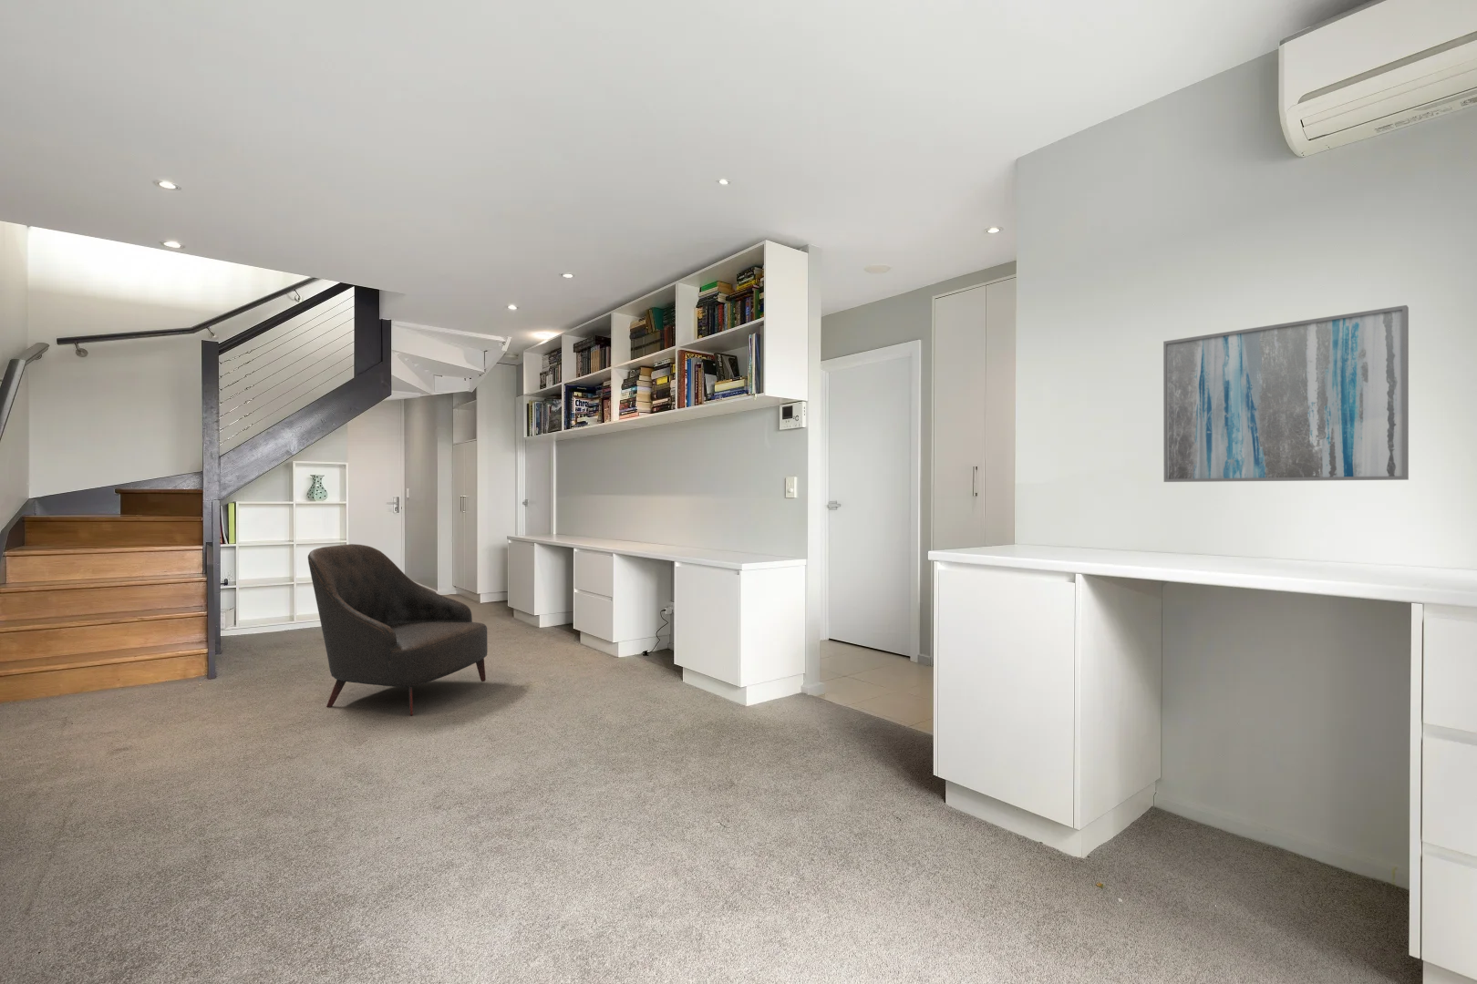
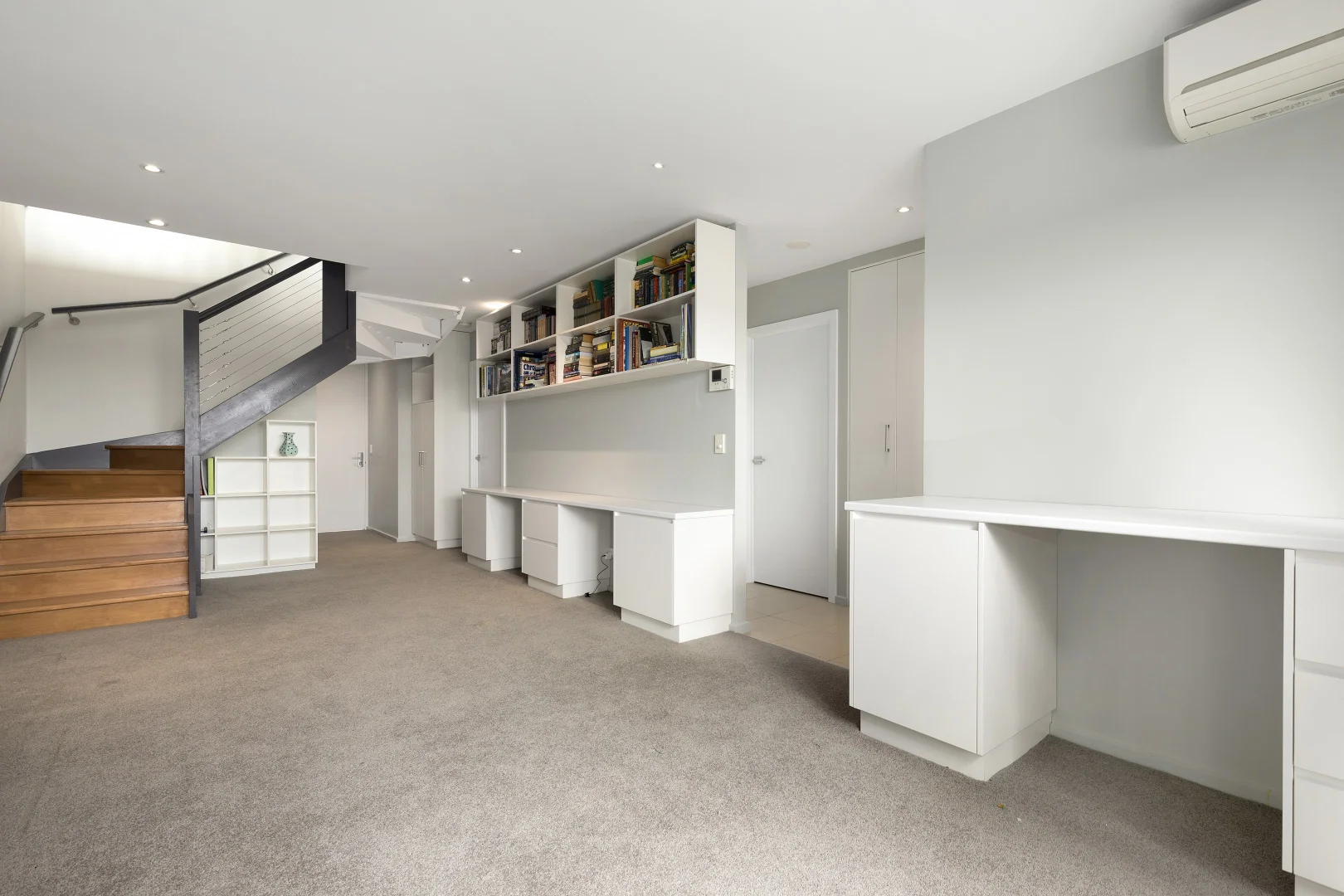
- wall art [1163,304,1410,483]
- leather [308,543,489,717]
